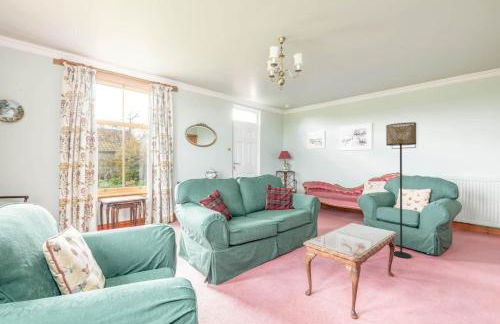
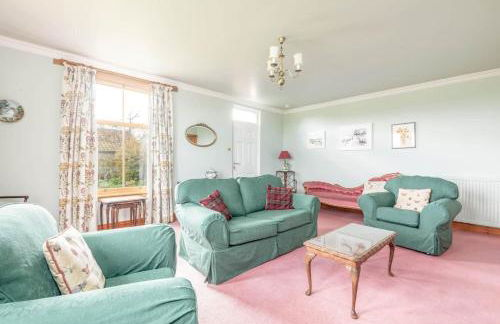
- floor lamp [385,122,417,259]
